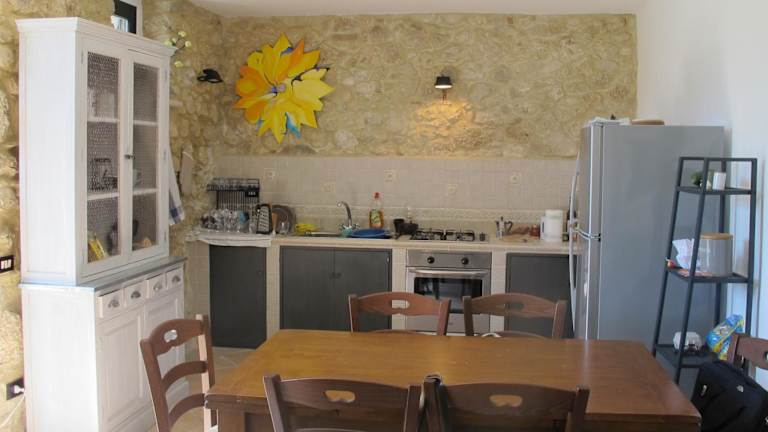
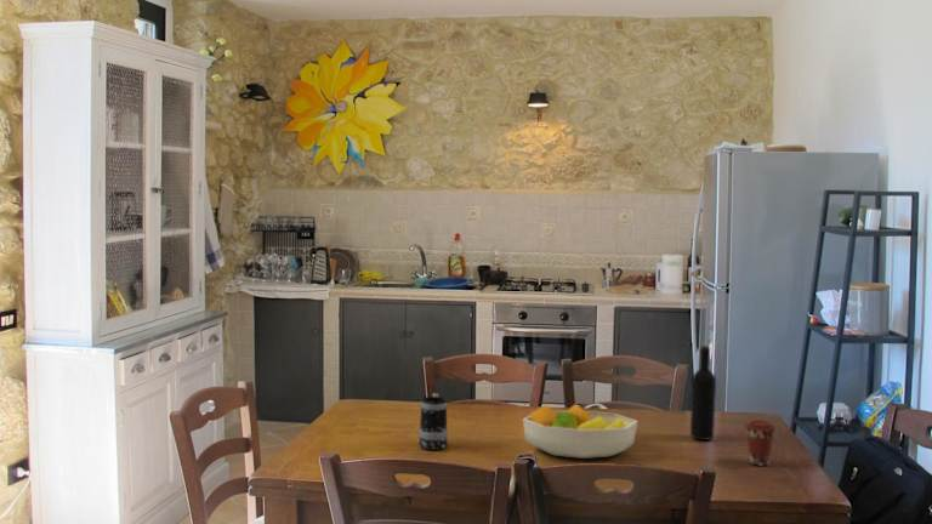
+ mug [417,392,449,451]
+ coffee cup [744,418,777,467]
+ fruit bowl [522,403,640,460]
+ wine bottle [689,344,717,442]
